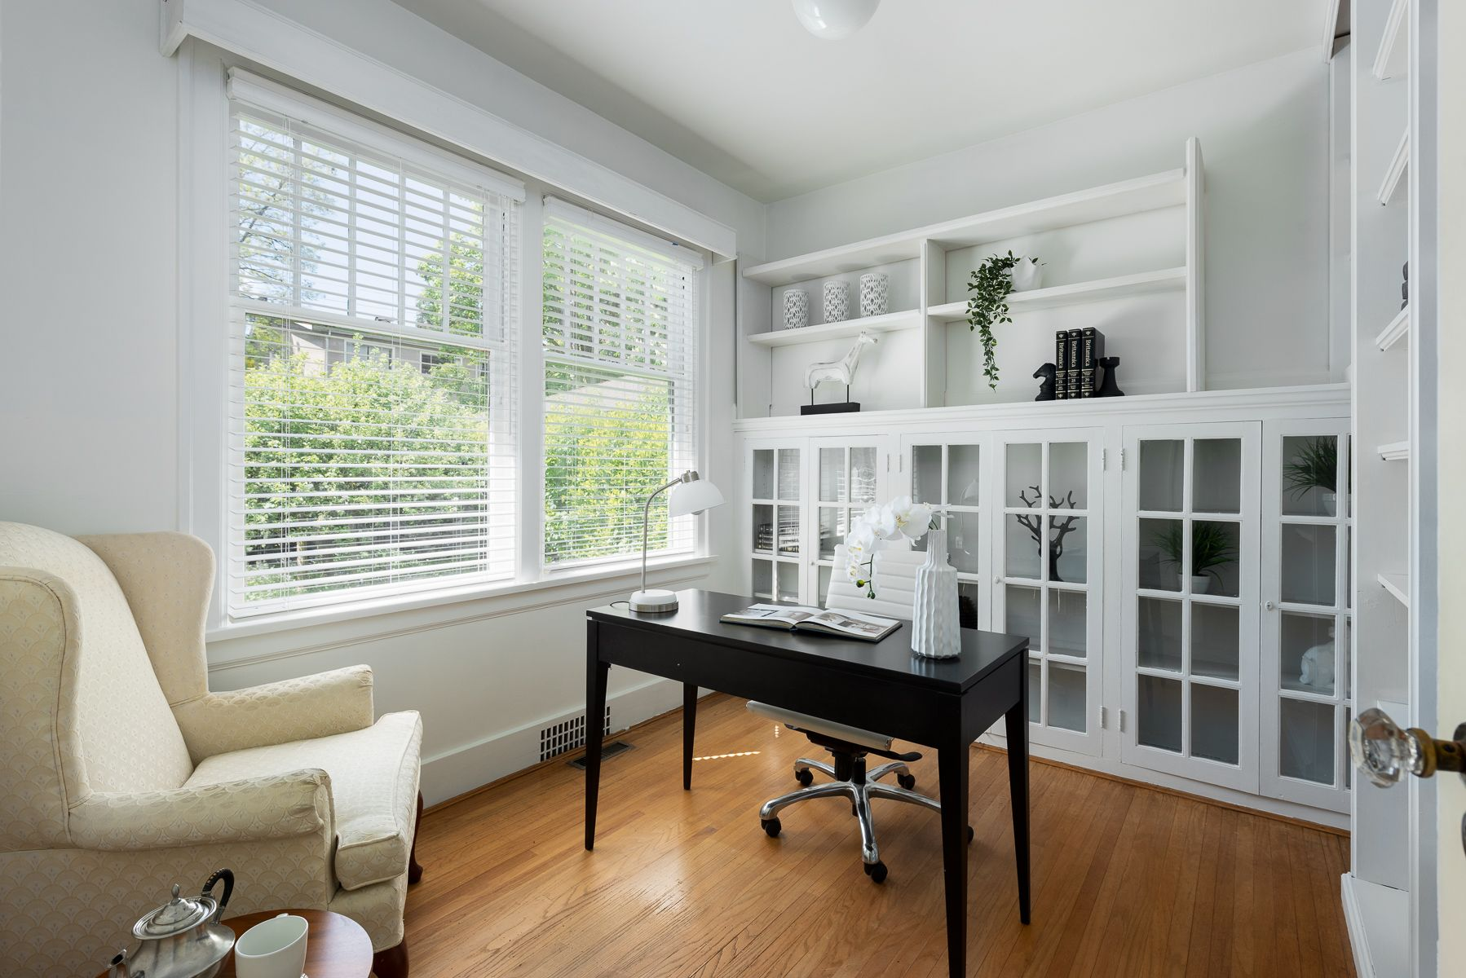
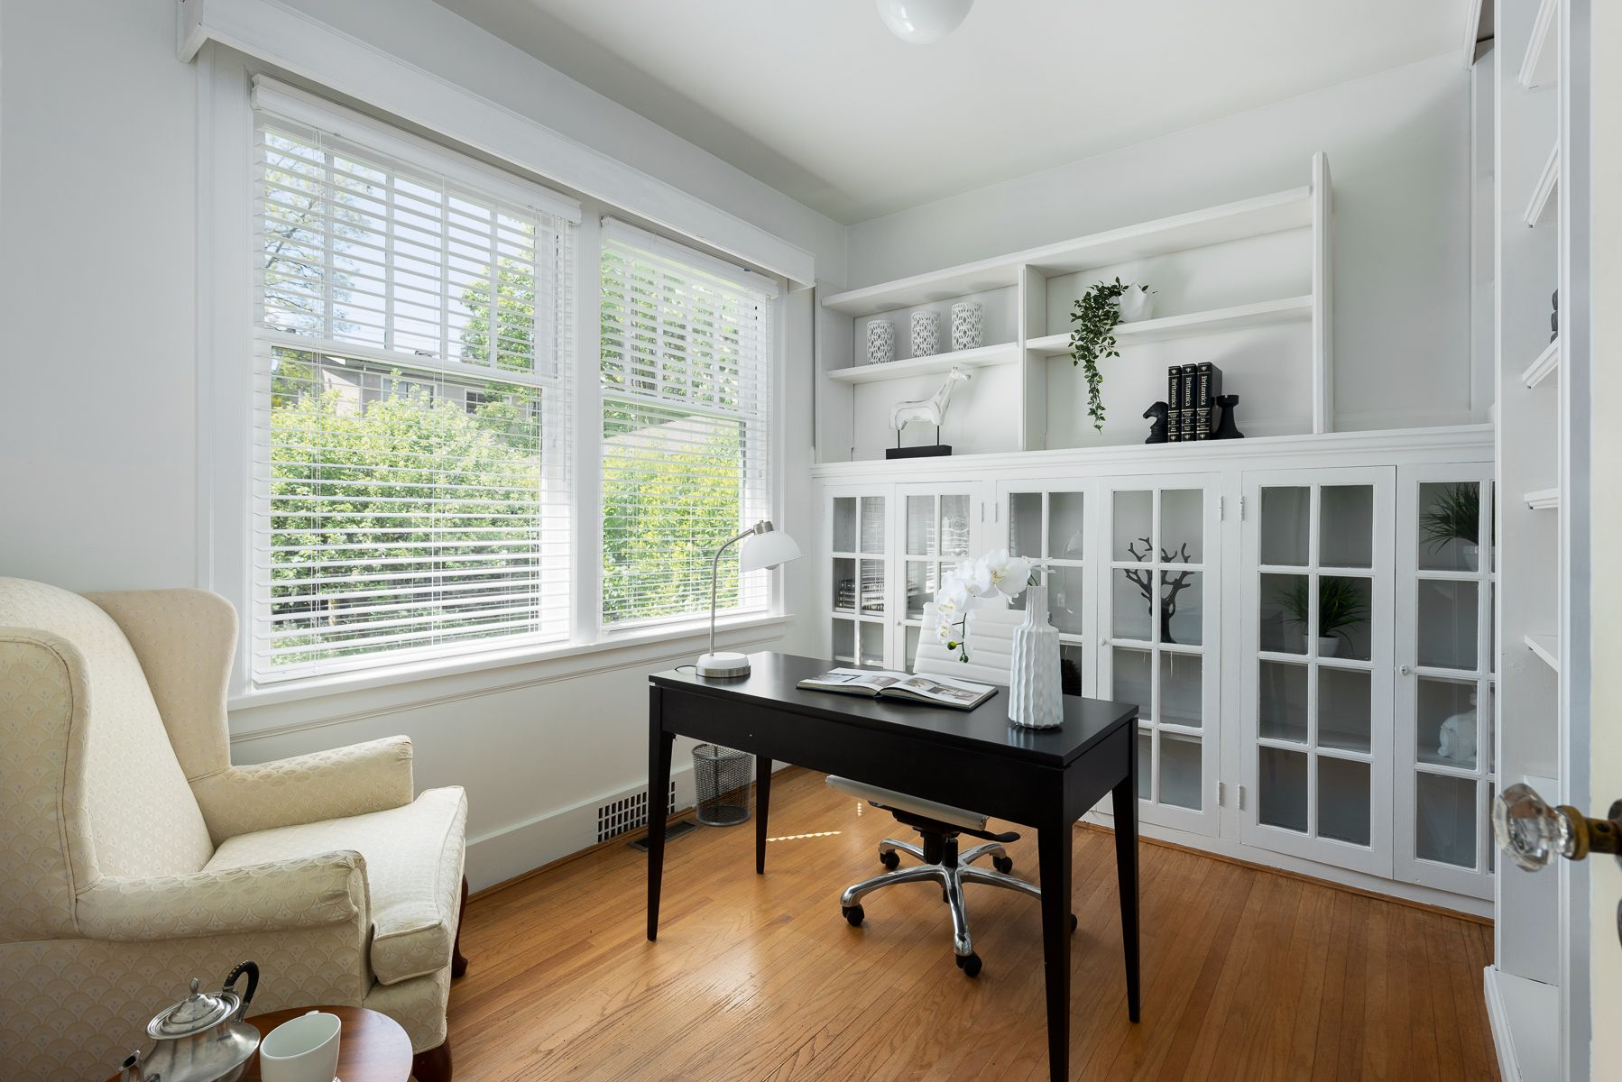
+ waste bin [690,743,754,827]
